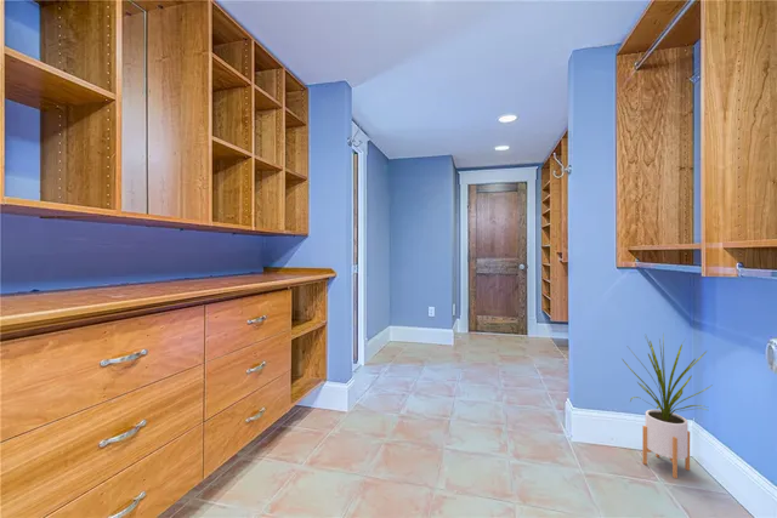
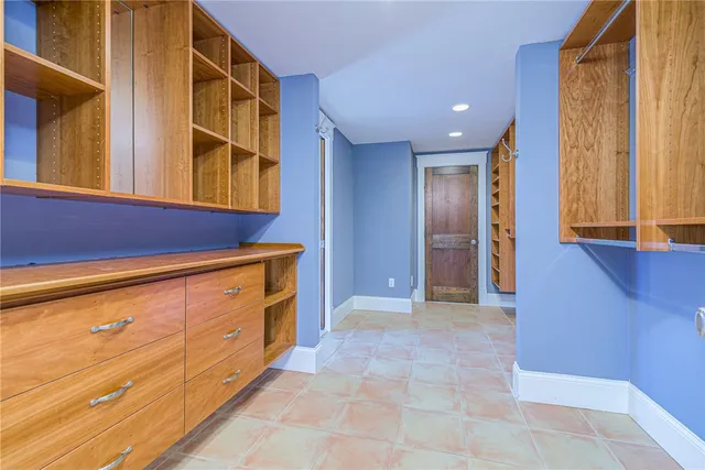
- house plant [622,331,714,479]
